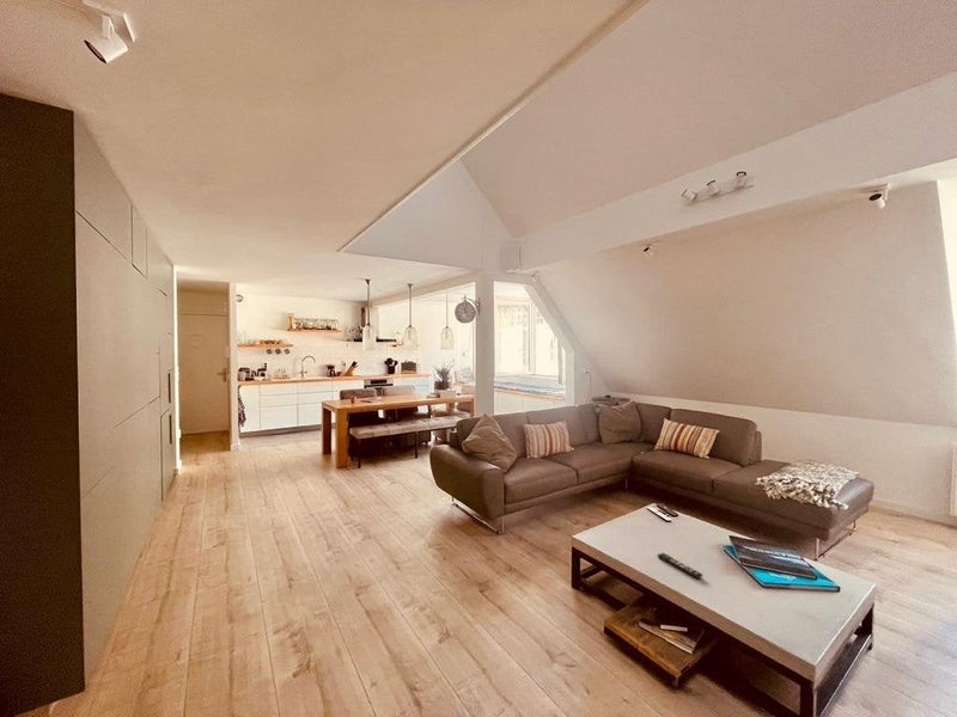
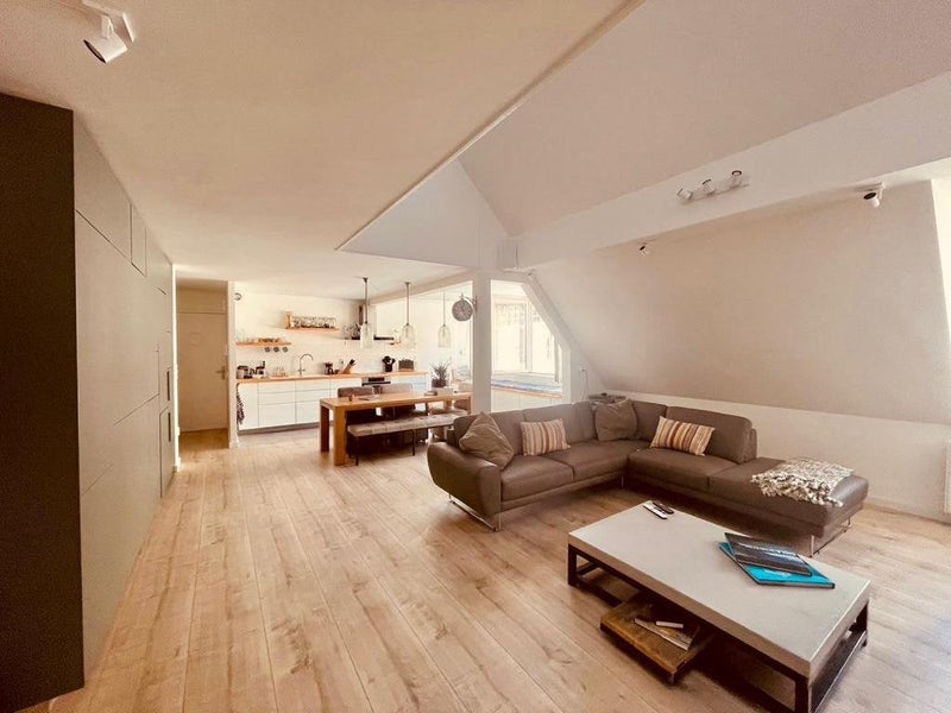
- remote control [656,552,703,580]
